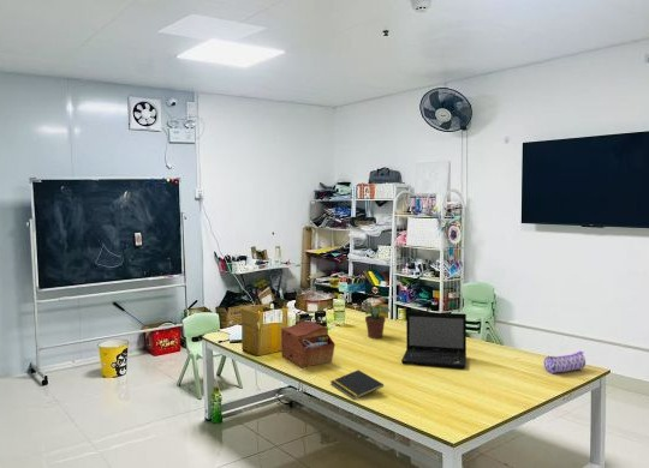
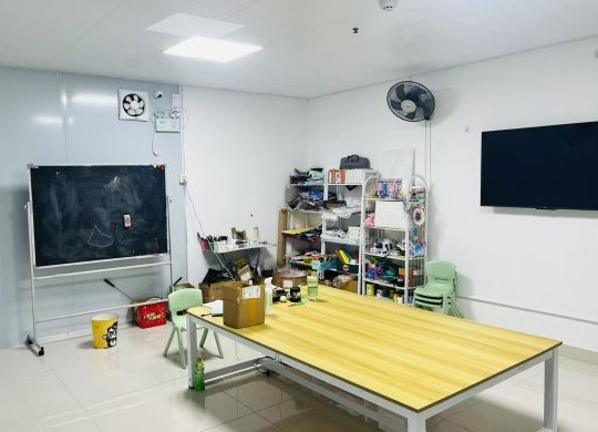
- potted plant [357,305,392,340]
- pencil case [543,350,587,374]
- notepad [329,368,385,401]
- sewing box [280,319,337,368]
- laptop [400,310,468,368]
